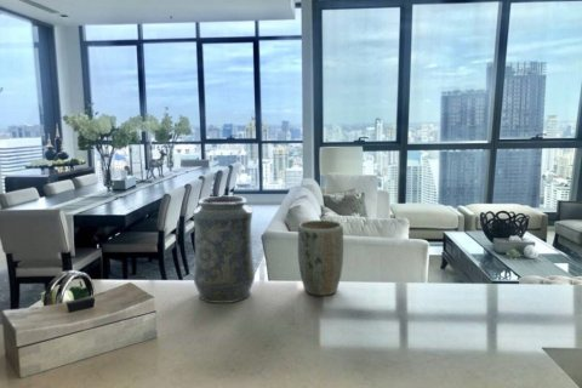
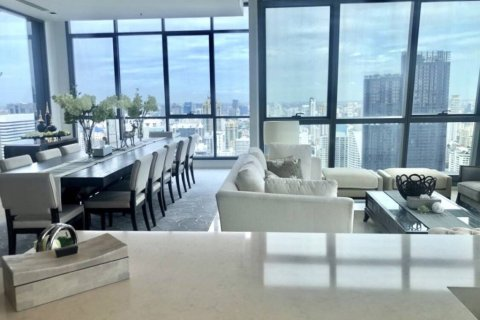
- plant pot [297,219,344,297]
- decorative vase [192,195,256,304]
